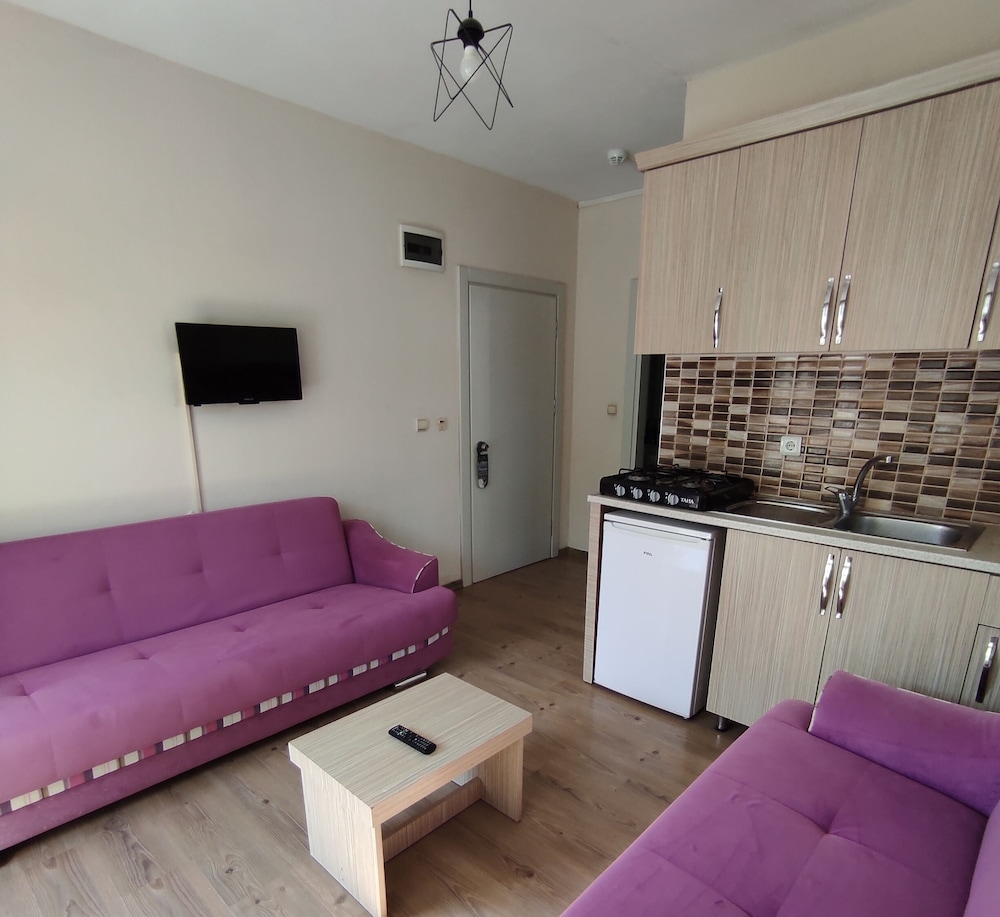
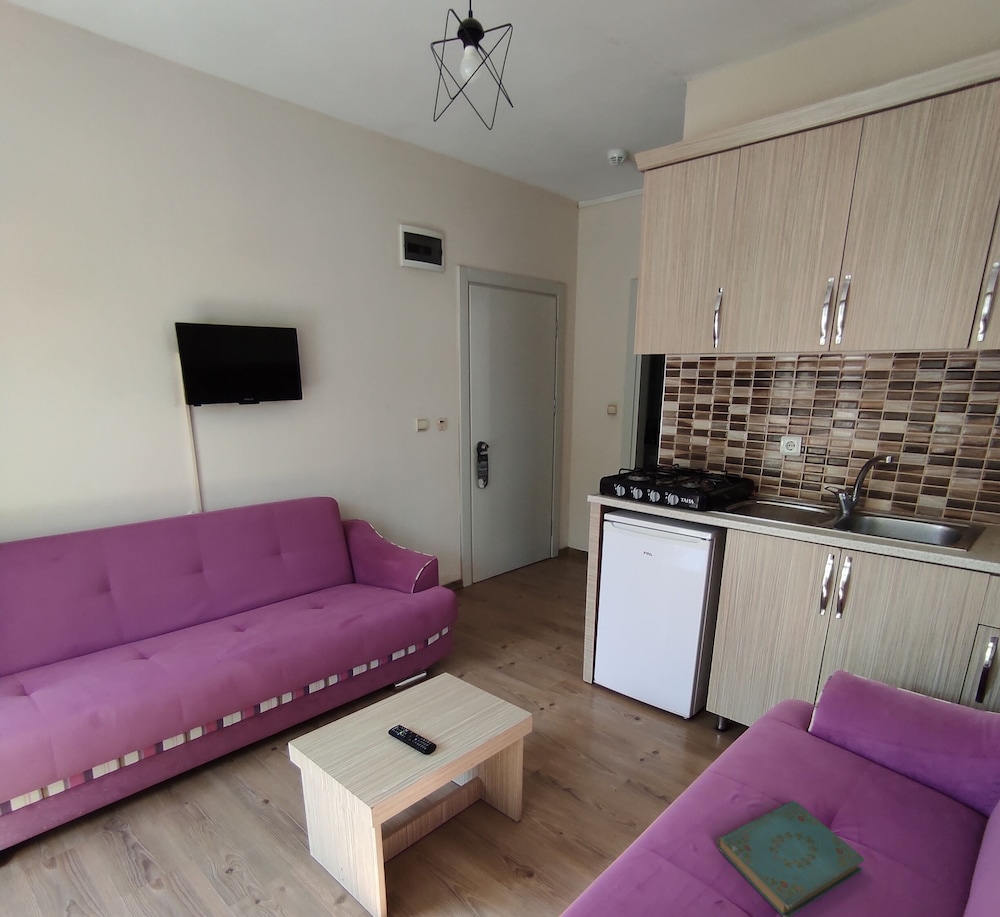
+ book [716,800,866,917]
